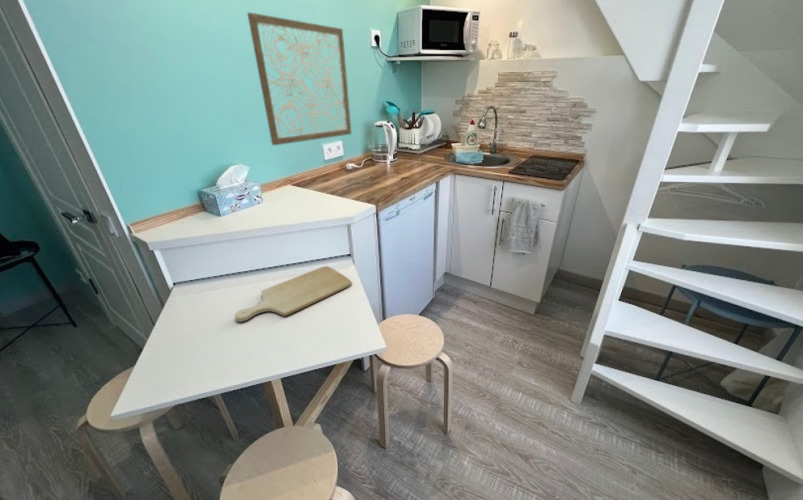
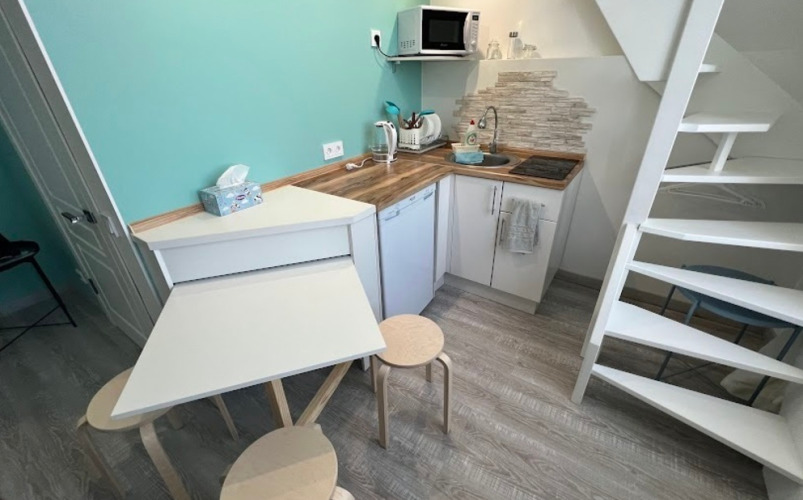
- wall art [246,11,353,146]
- chopping board [234,265,353,322]
